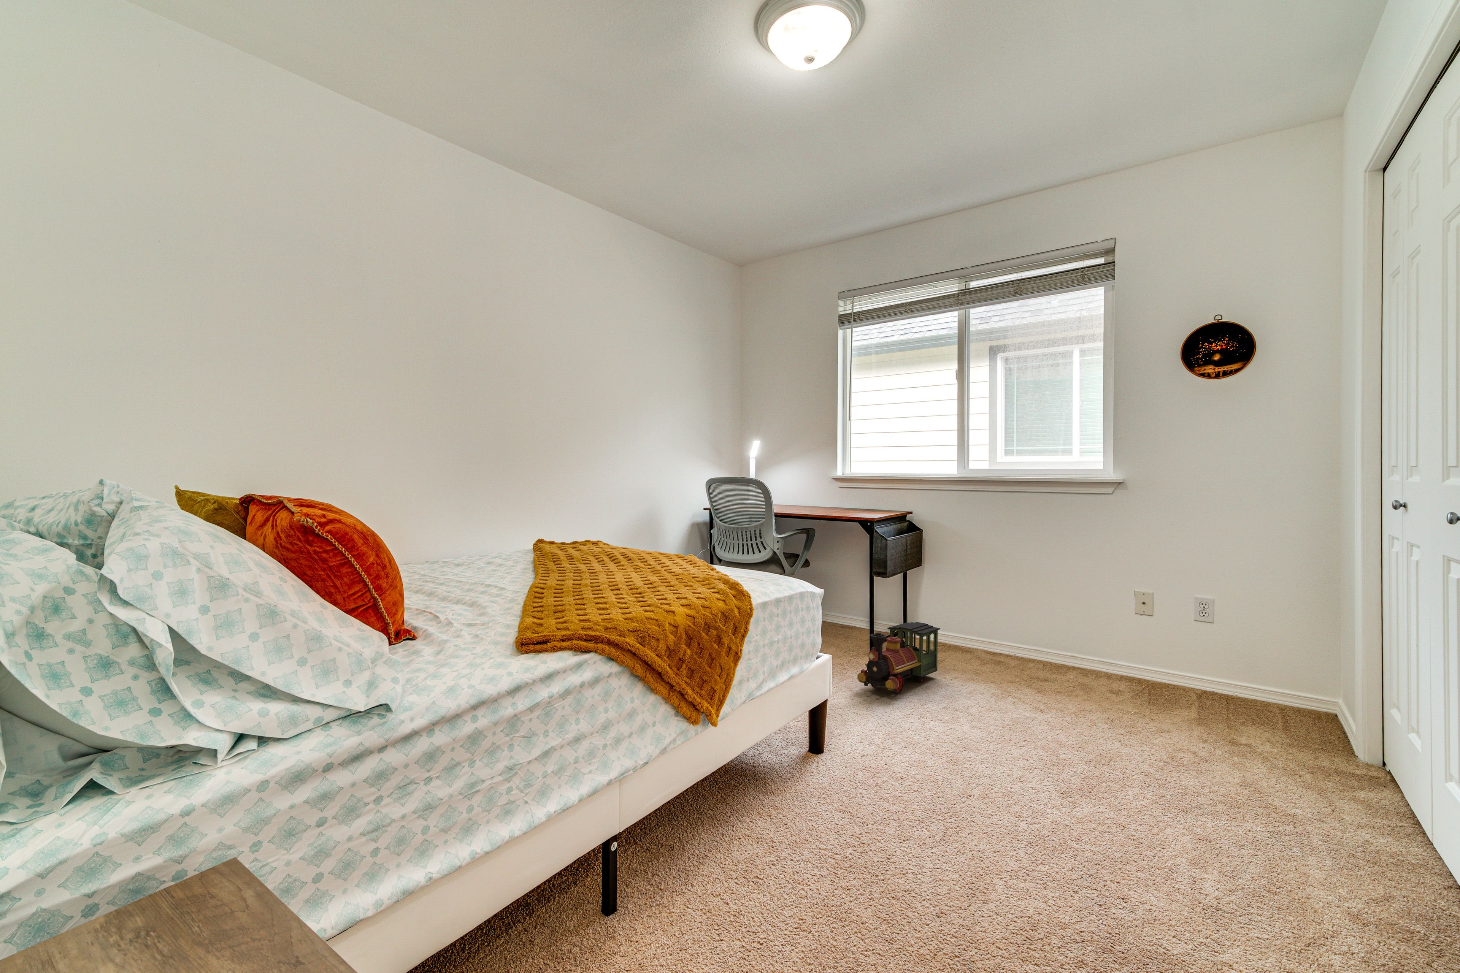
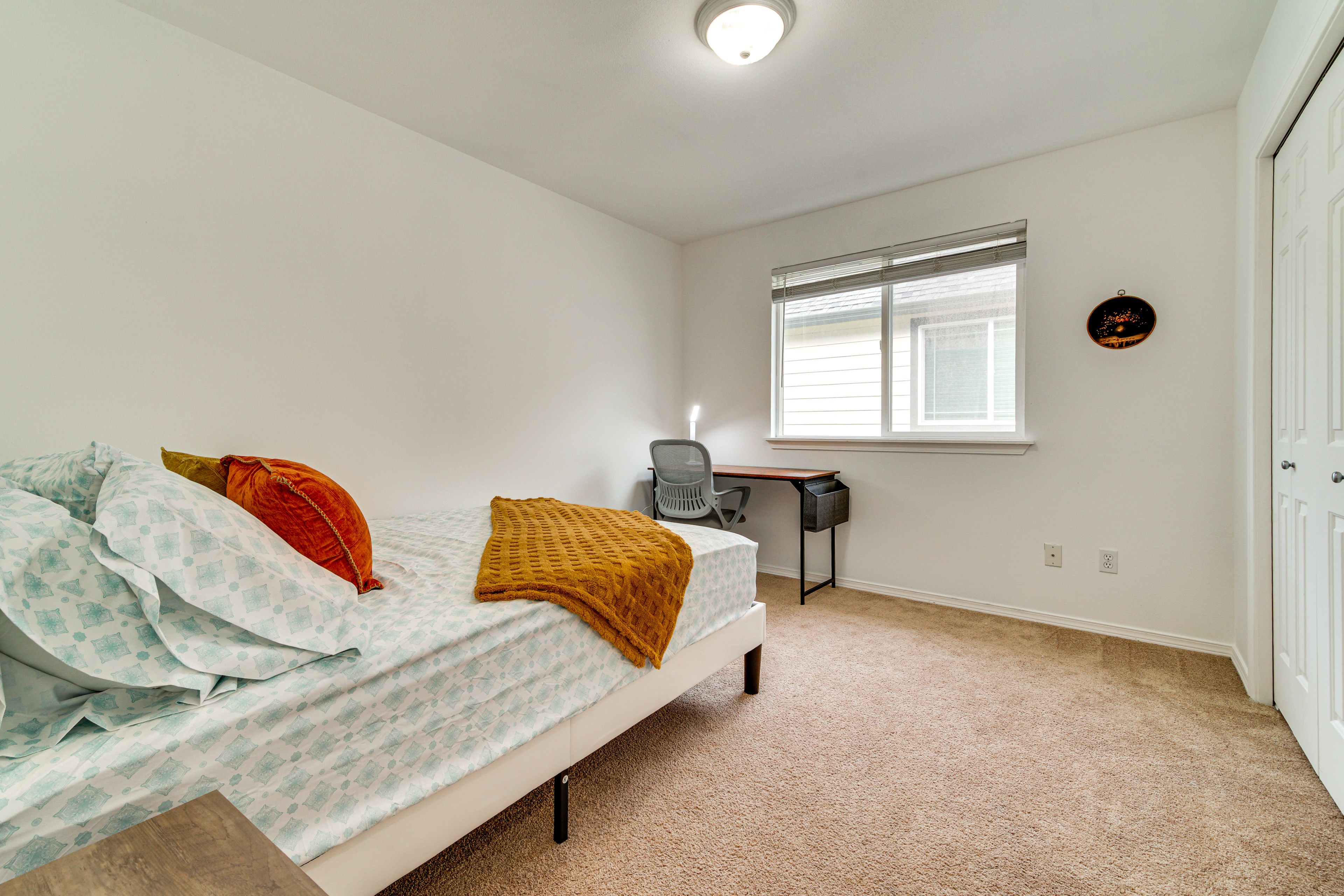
- toy train [857,622,941,694]
